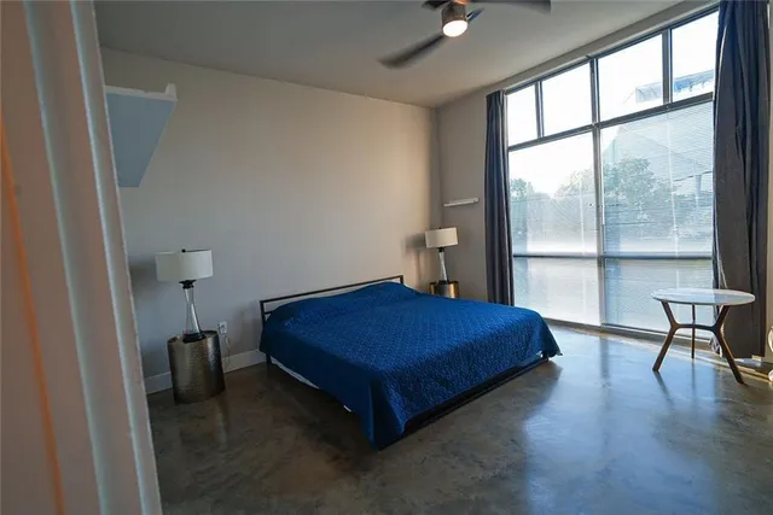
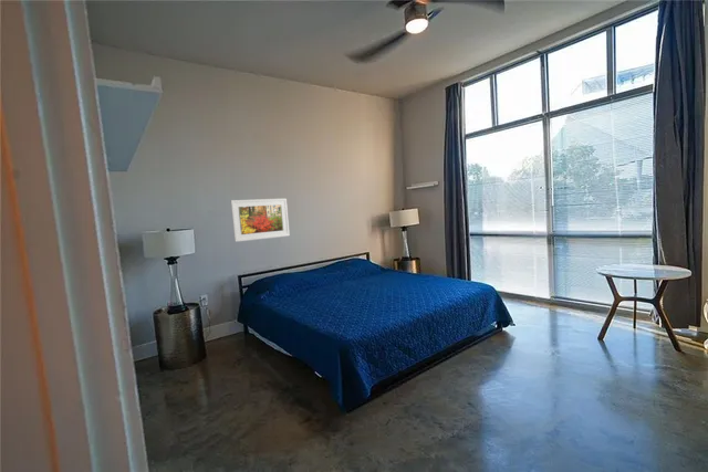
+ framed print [230,198,291,243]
